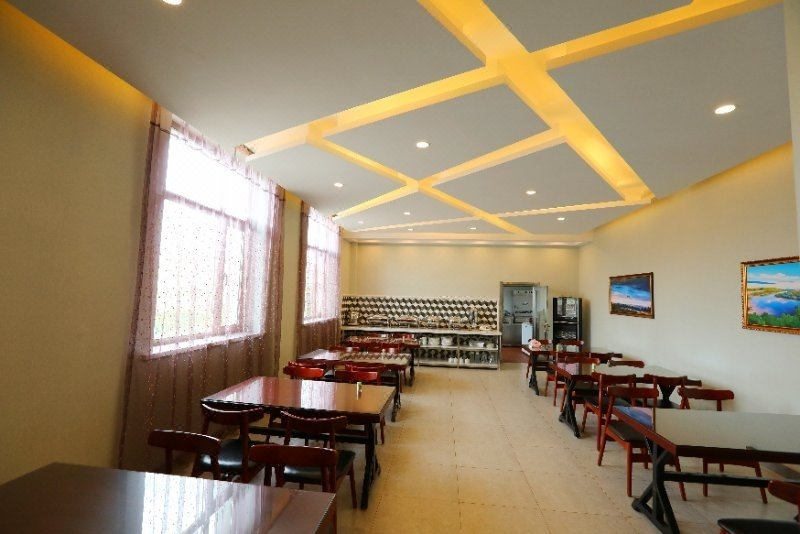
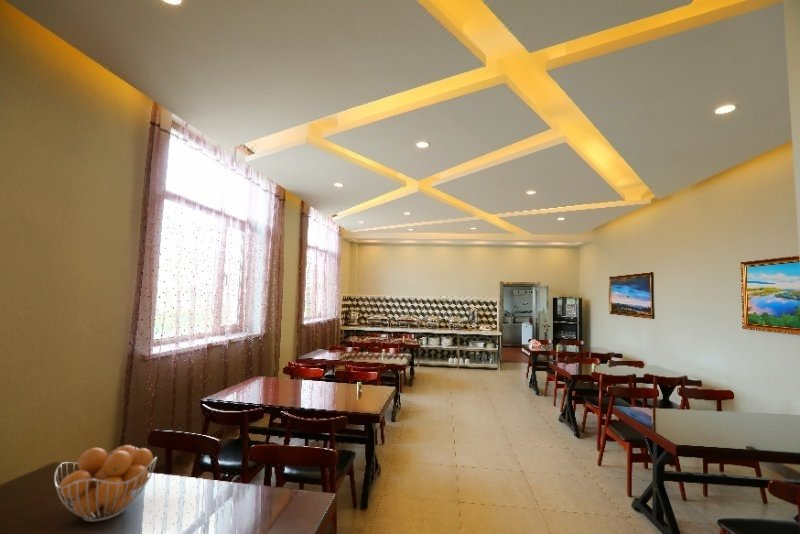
+ fruit basket [53,444,158,523]
